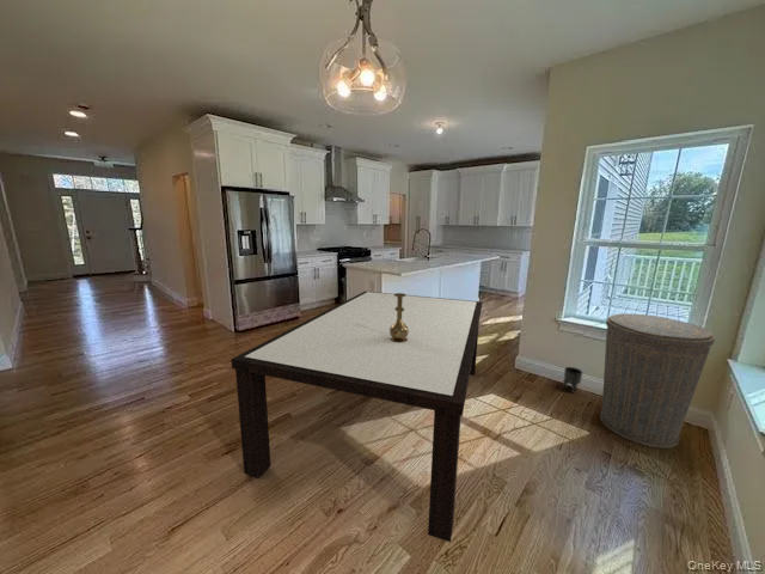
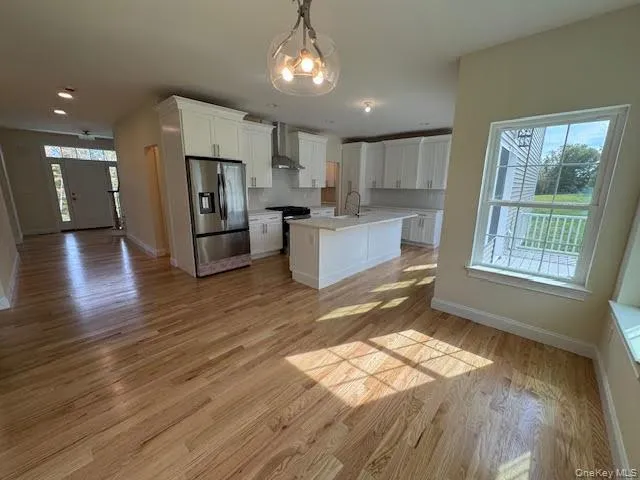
- vase [390,292,409,343]
- trash can [599,312,716,450]
- dining table [230,291,483,543]
- planter [562,366,583,395]
